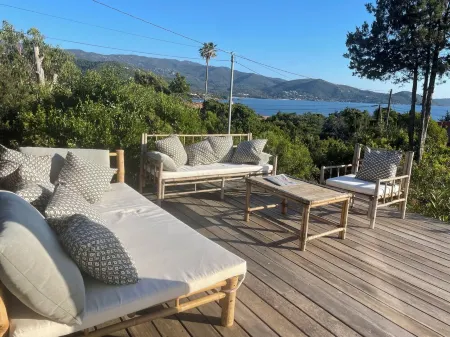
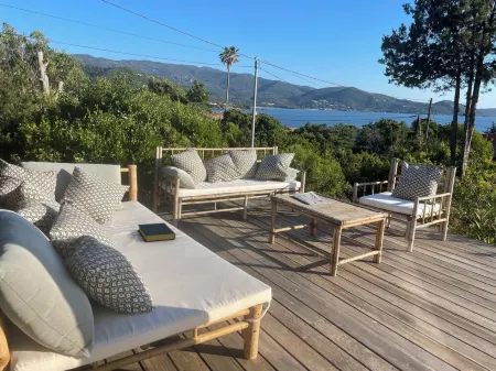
+ hardback book [137,222,176,243]
